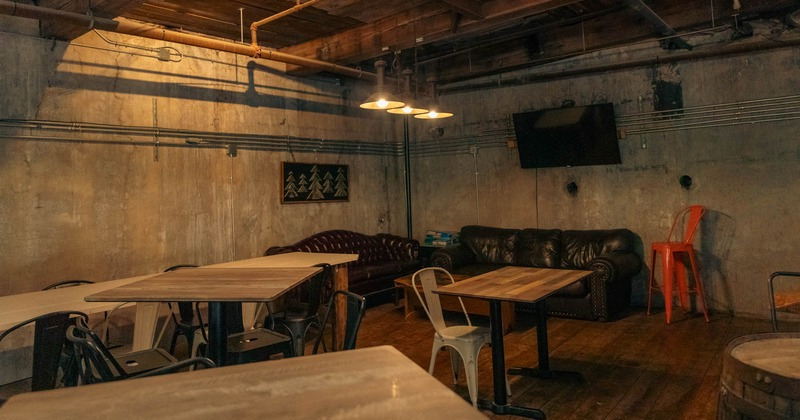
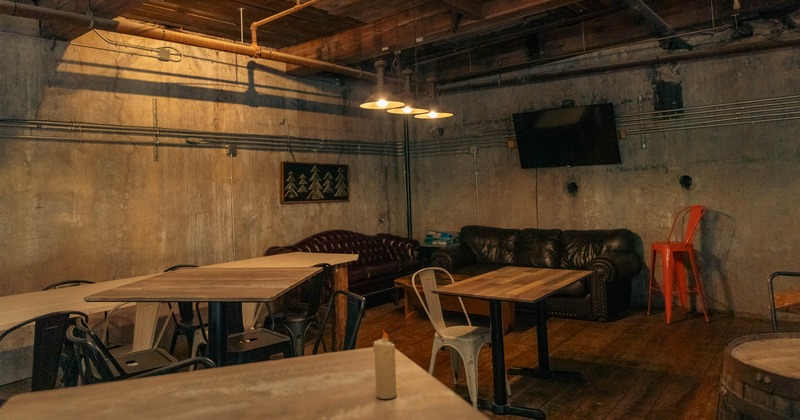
+ candle [372,329,398,400]
